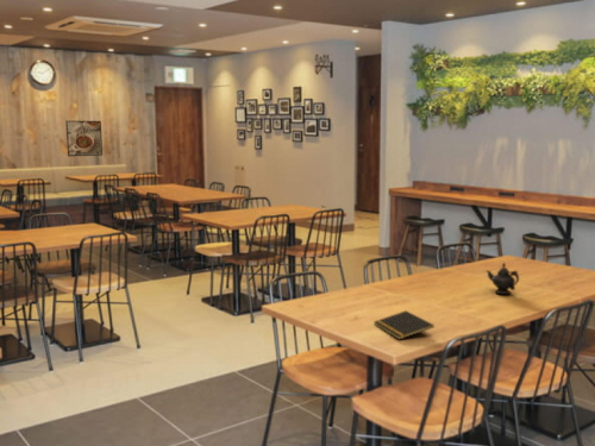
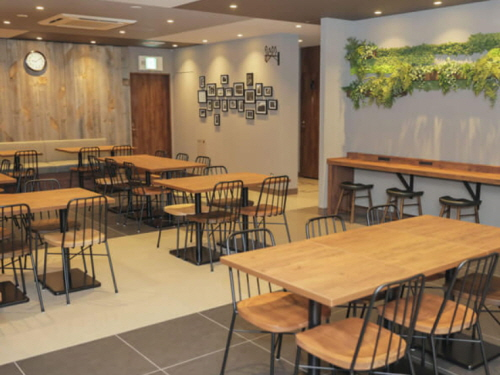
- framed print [64,120,104,157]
- teapot [486,262,520,295]
- notepad [372,309,436,341]
